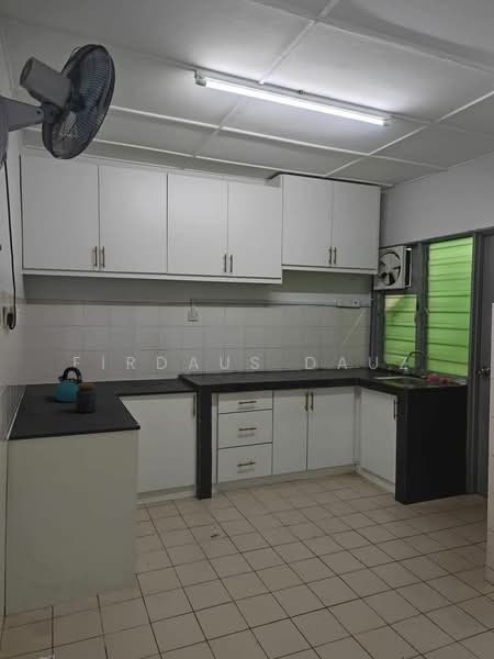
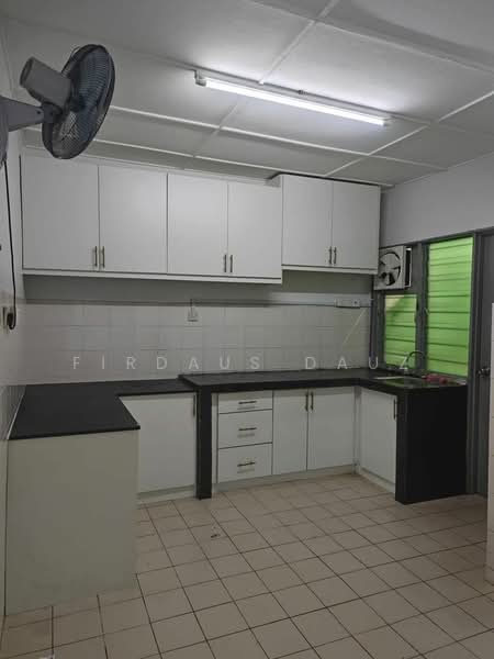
- kettle [53,366,87,403]
- jar [75,382,98,414]
